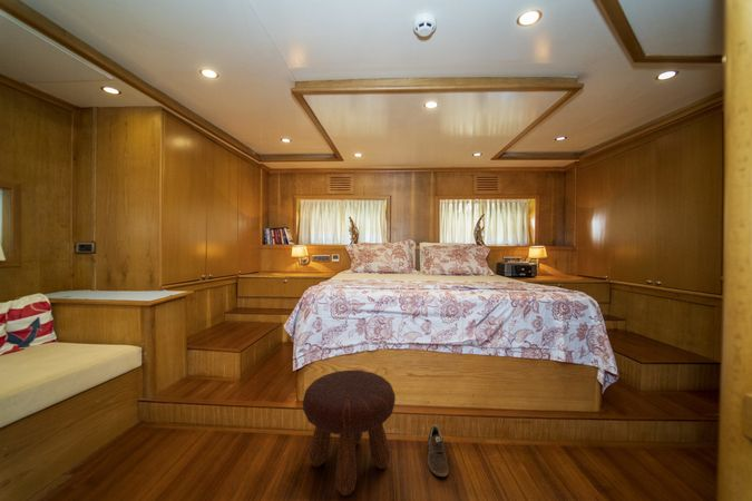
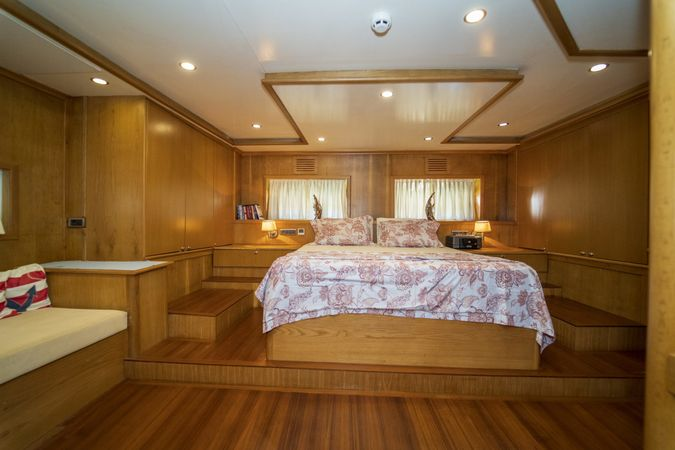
- footstool [302,370,397,497]
- sneaker [427,423,449,478]
